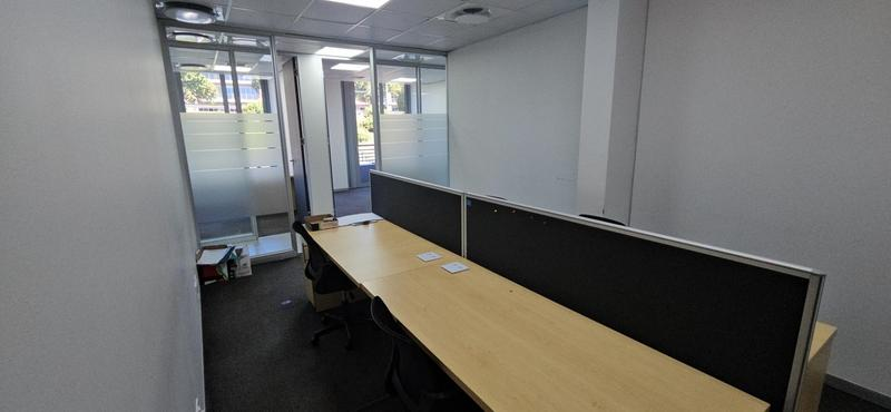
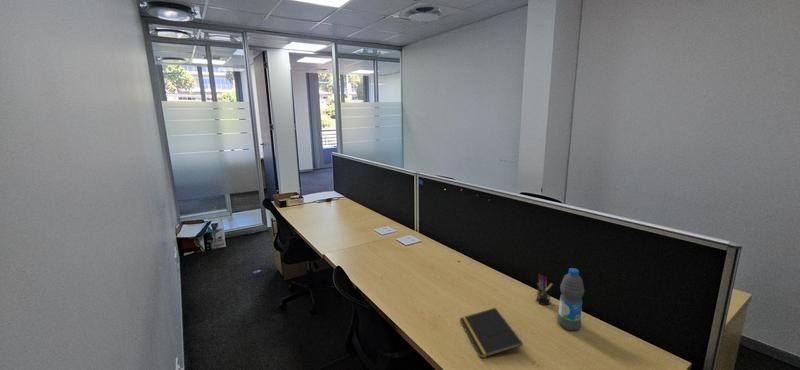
+ water bottle [556,267,585,331]
+ notepad [459,307,524,359]
+ pen holder [535,273,554,306]
